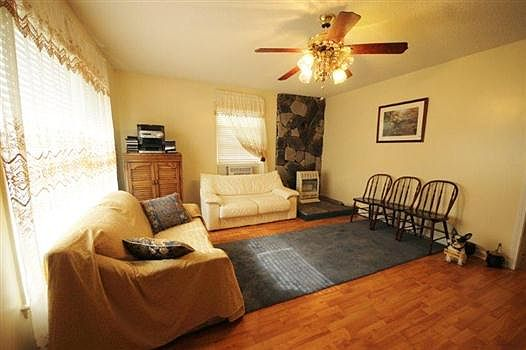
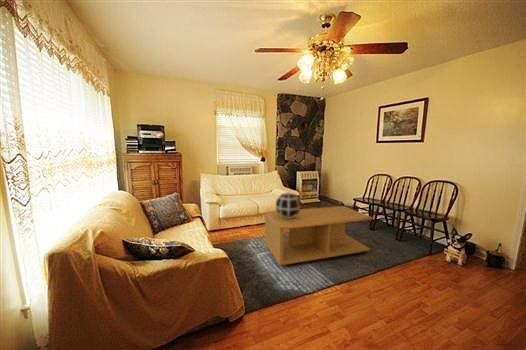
+ coffee table [264,205,373,266]
+ decorative sphere [275,192,302,218]
